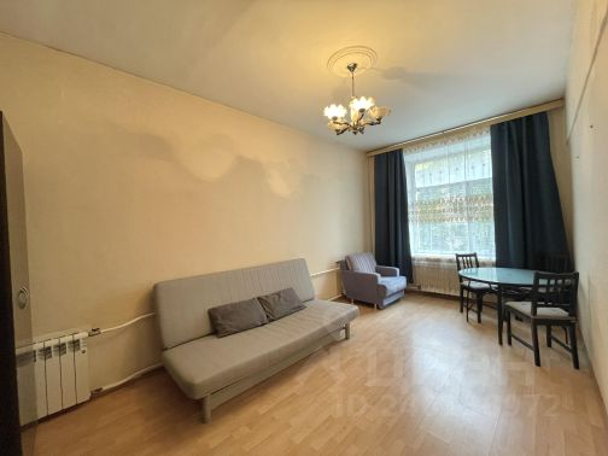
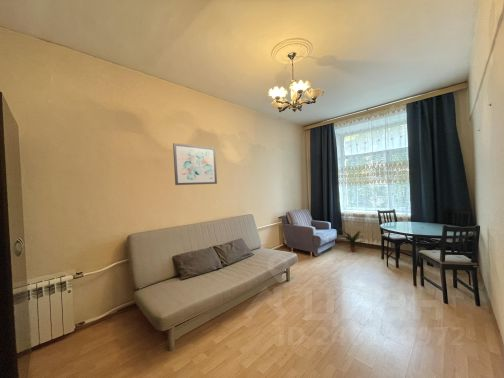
+ potted plant [338,227,365,253]
+ wall art [172,142,218,186]
